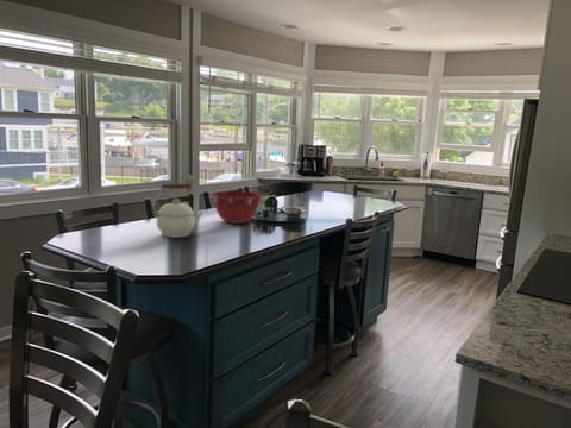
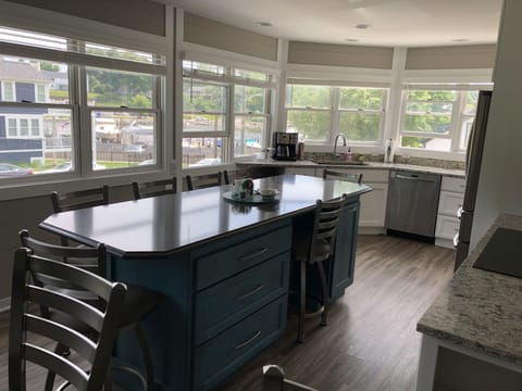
- kettle [152,182,205,239]
- mixing bowl [211,190,264,225]
